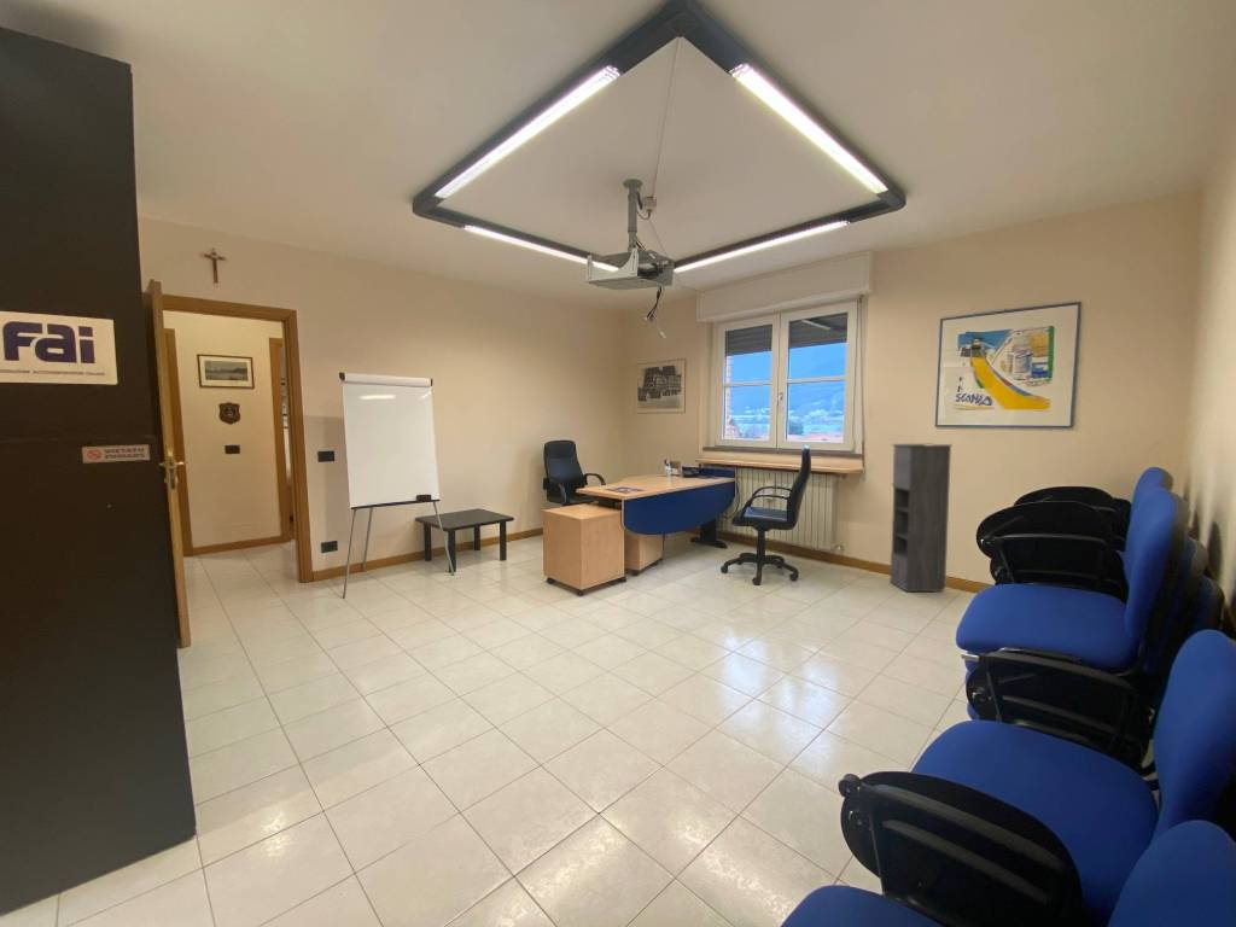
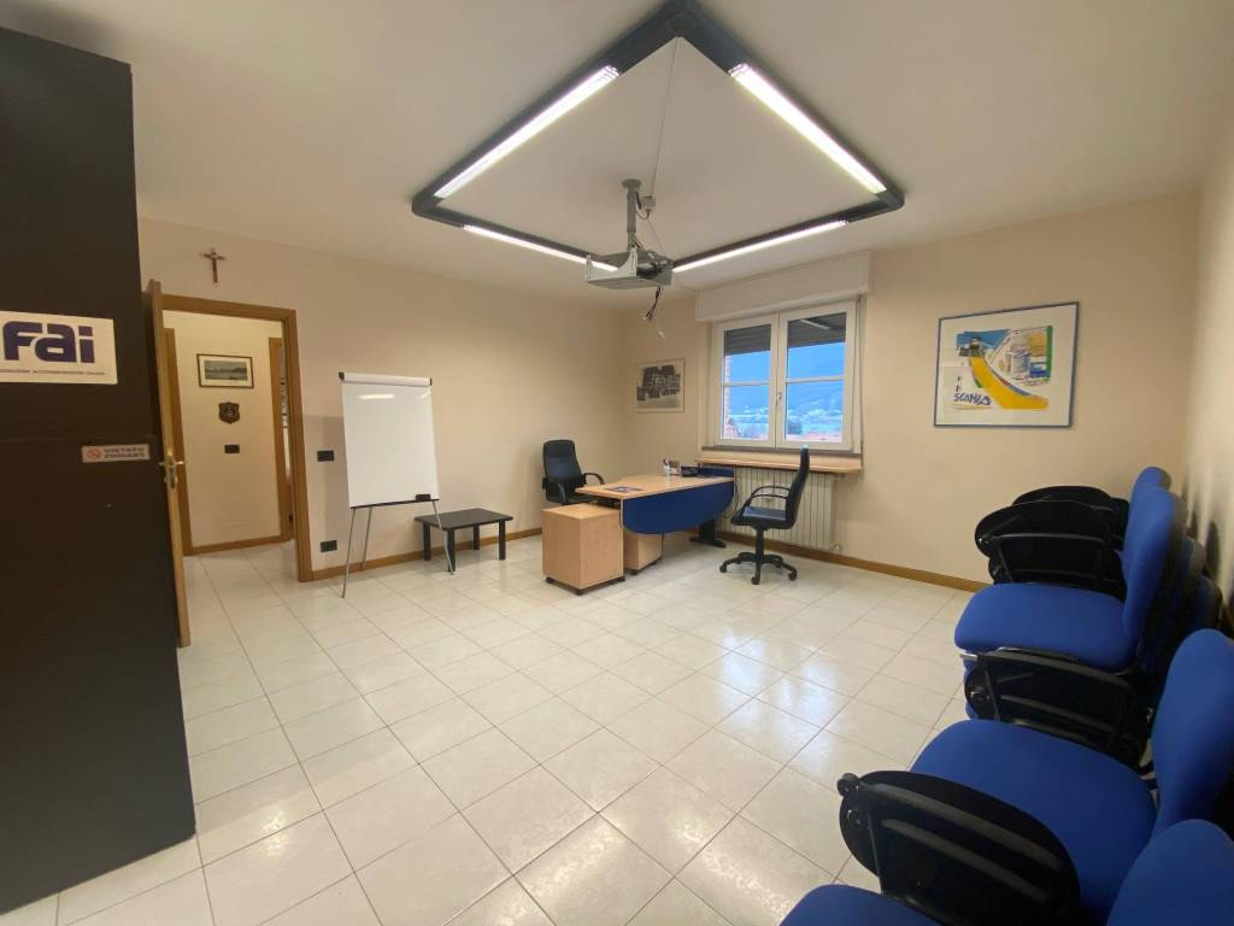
- storage cabinet [888,443,952,593]
